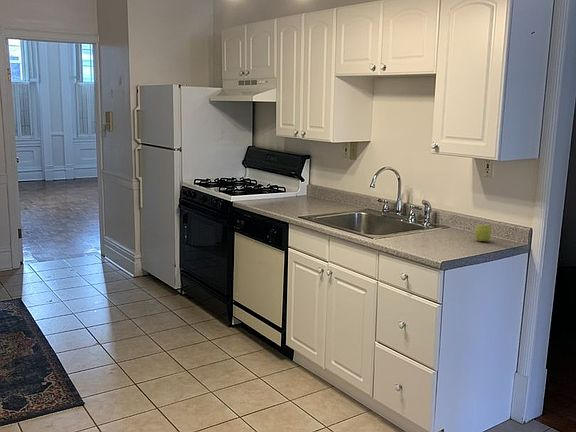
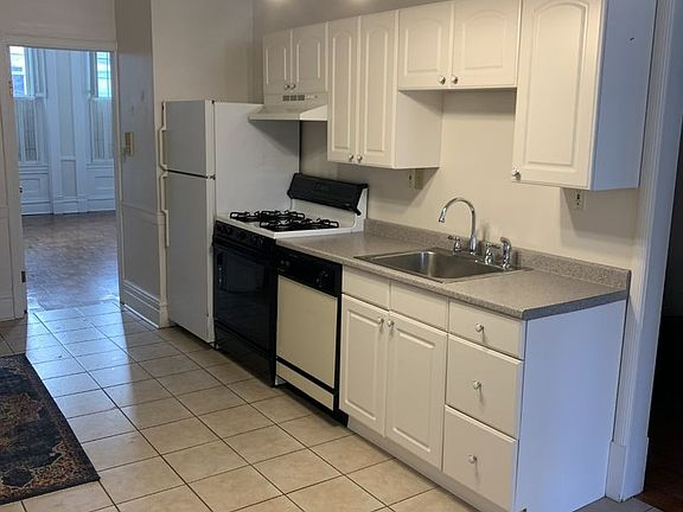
- apple [474,224,492,242]
